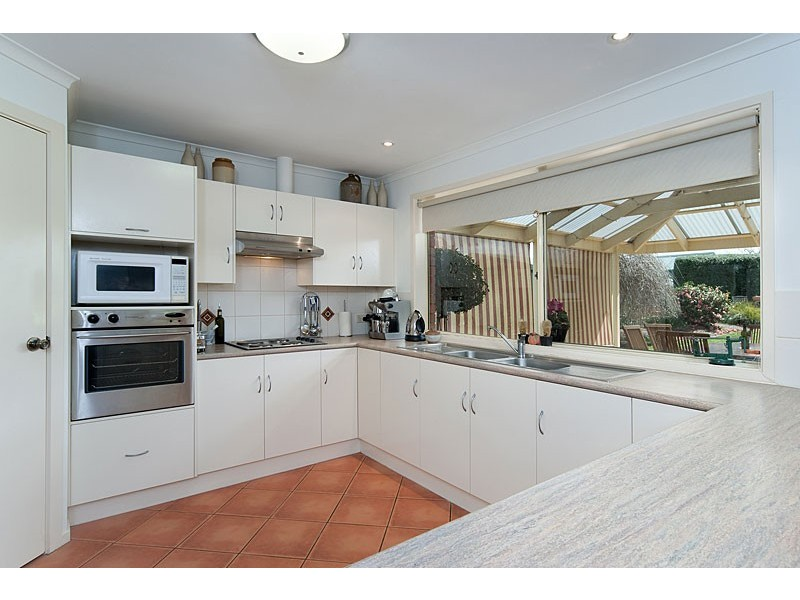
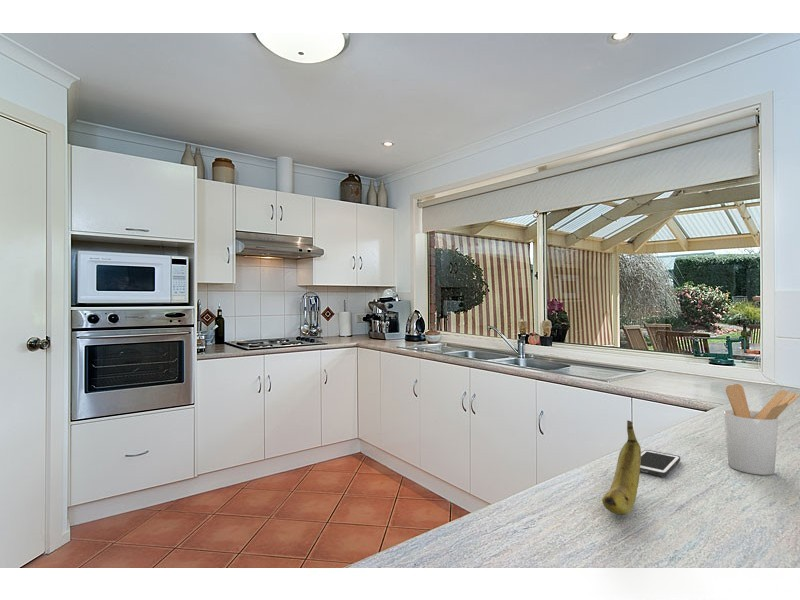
+ utensil holder [723,383,800,476]
+ cell phone [640,449,681,477]
+ fruit [601,419,642,515]
